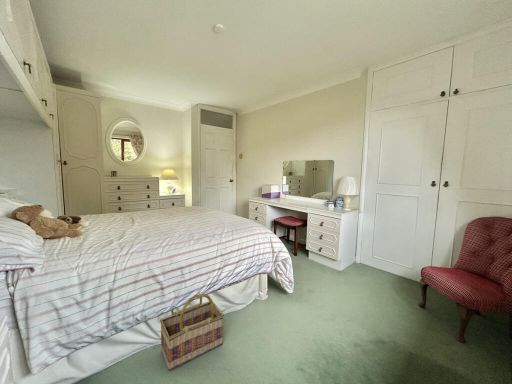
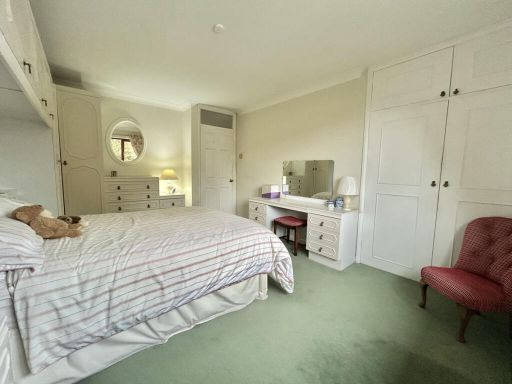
- basket [159,293,225,372]
